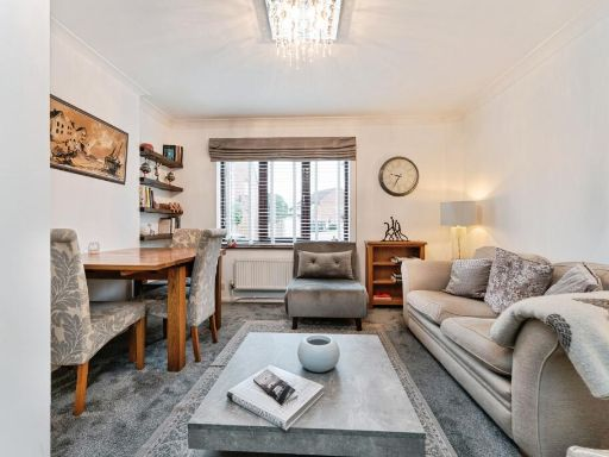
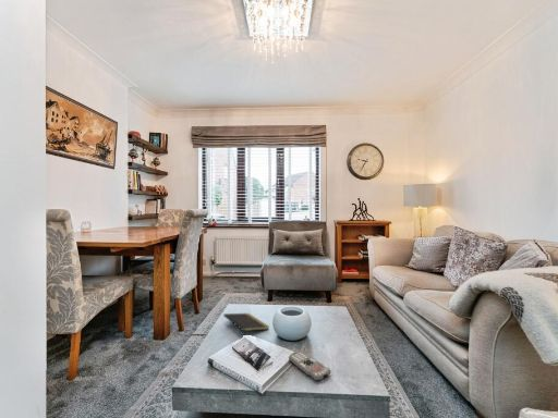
+ notepad [222,312,269,334]
+ remote control [288,351,331,382]
